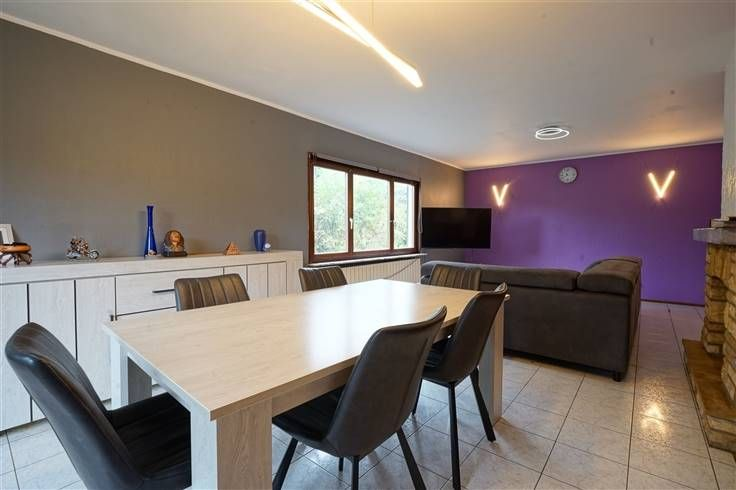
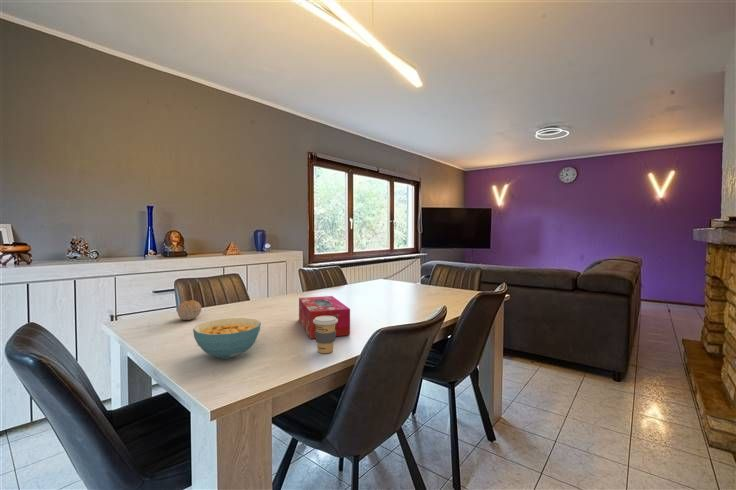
+ cereal bowl [192,317,262,360]
+ fruit [176,299,202,321]
+ coffee cup [313,316,338,354]
+ tissue box [298,295,351,340]
